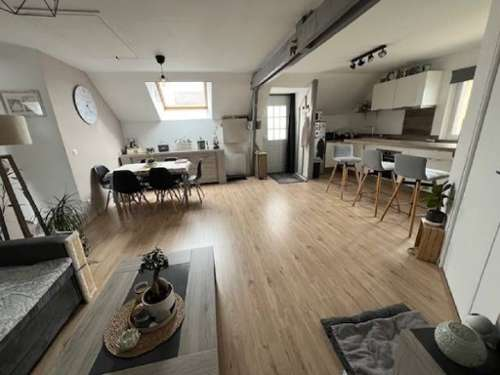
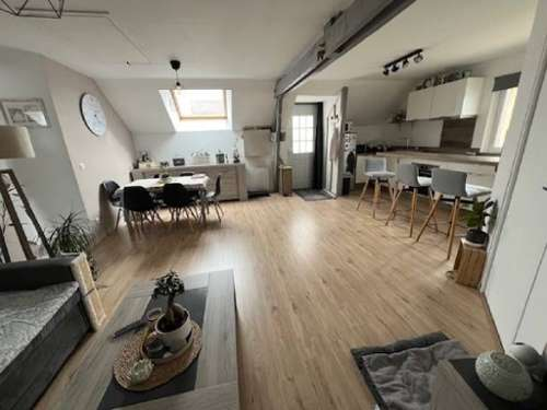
+ remote control [112,317,148,338]
